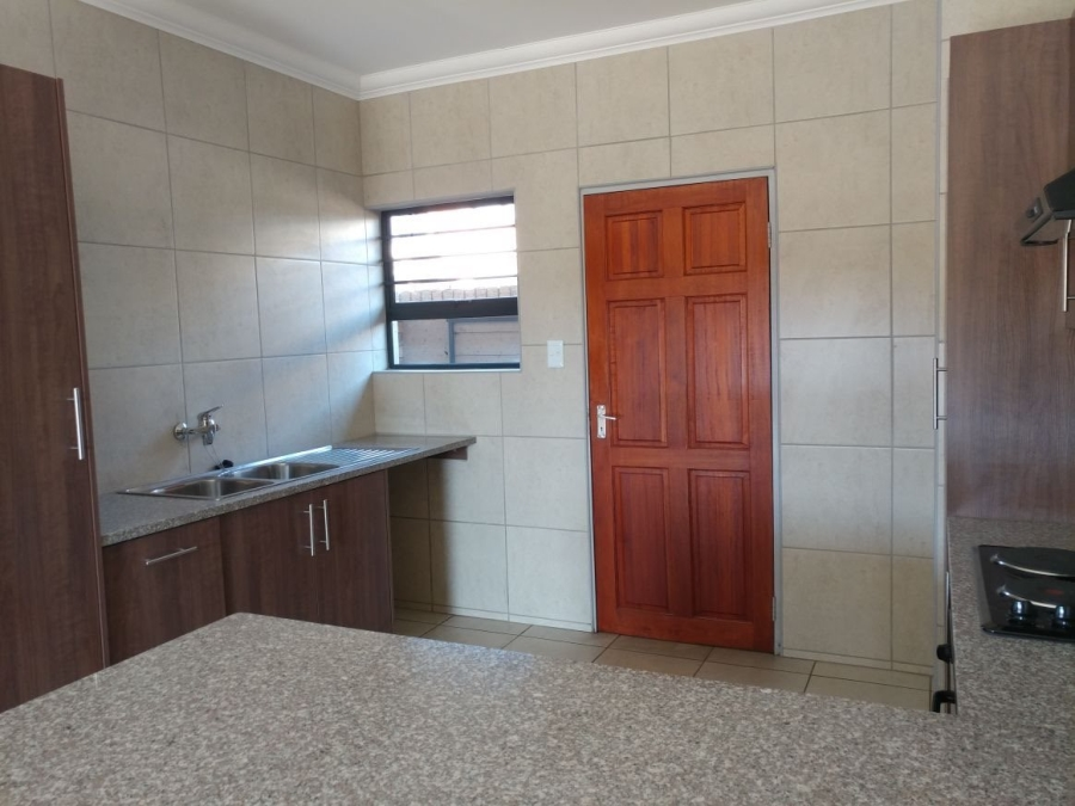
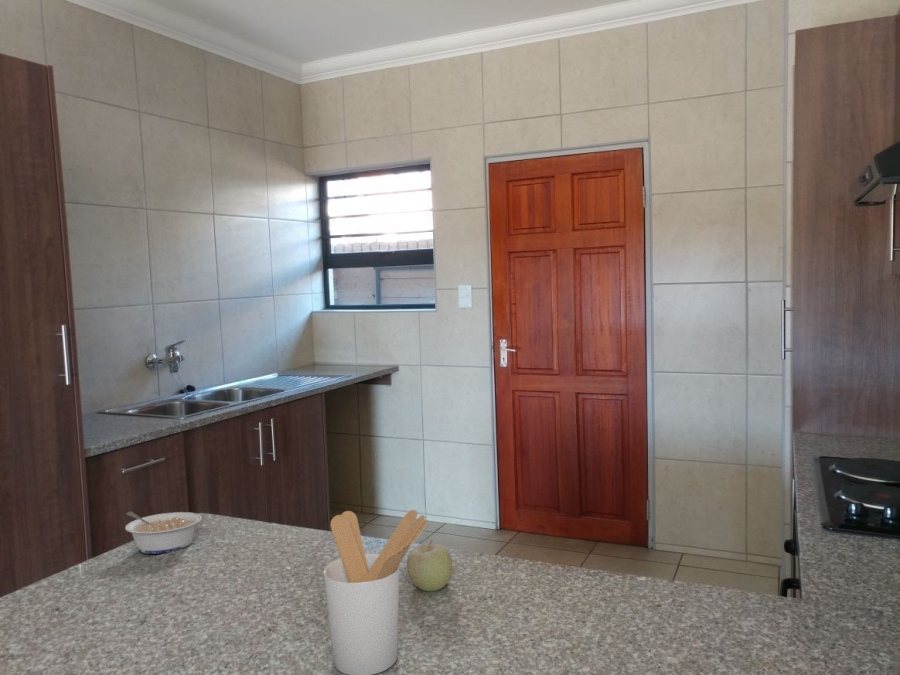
+ legume [124,511,202,555]
+ fruit [406,539,453,592]
+ utensil holder [322,509,429,675]
